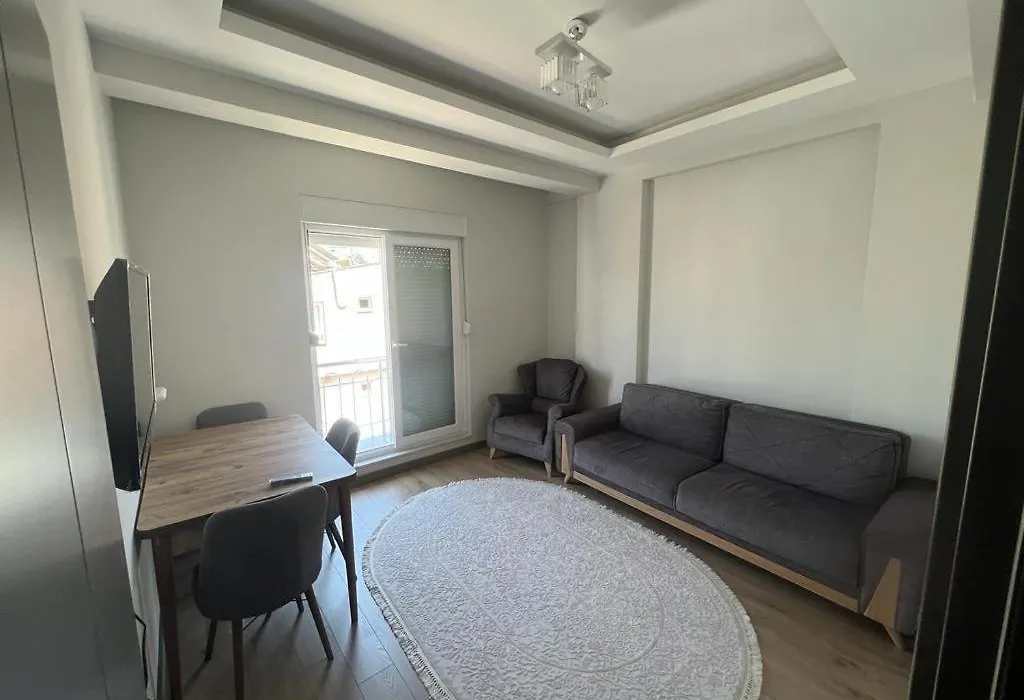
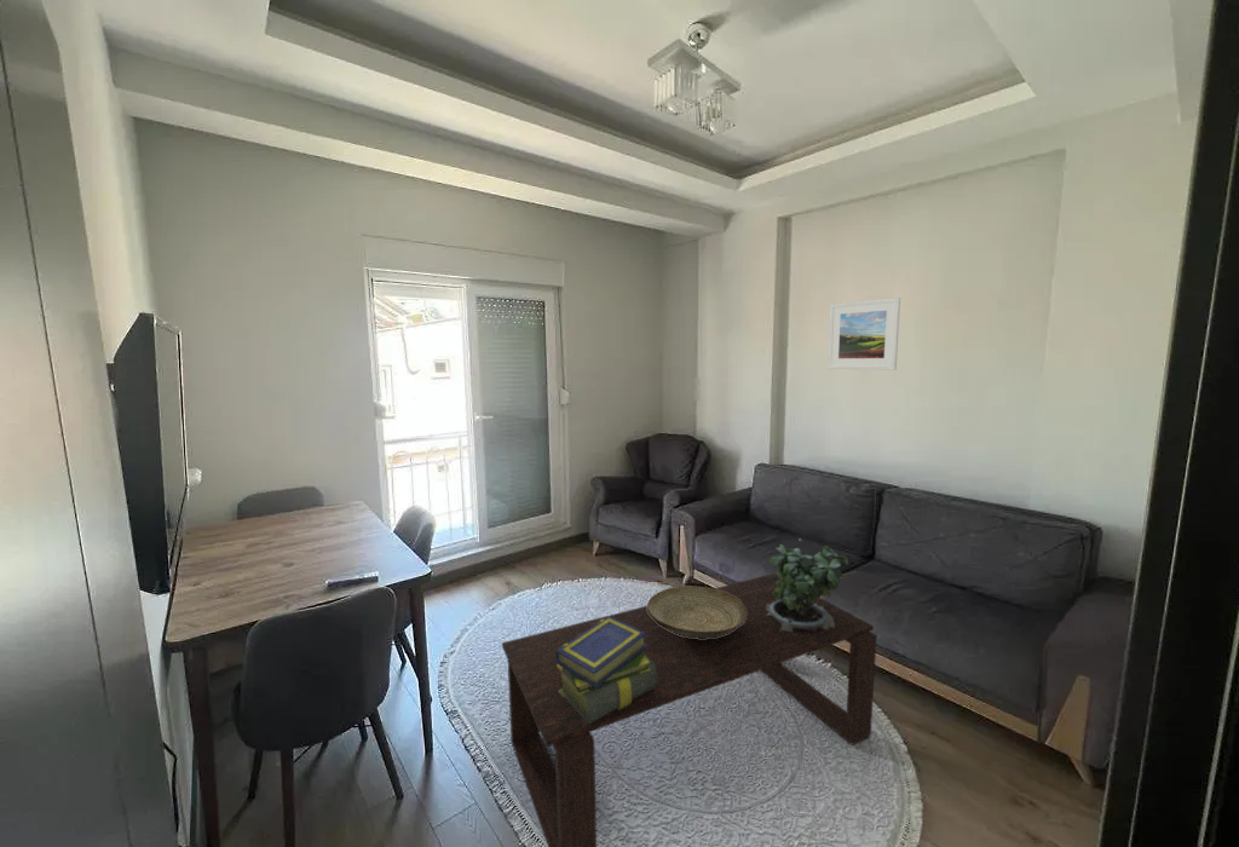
+ decorative bowl [646,584,748,639]
+ coffee table [501,572,878,847]
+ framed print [826,296,901,370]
+ potted plant [766,537,849,632]
+ stack of books [555,615,657,725]
